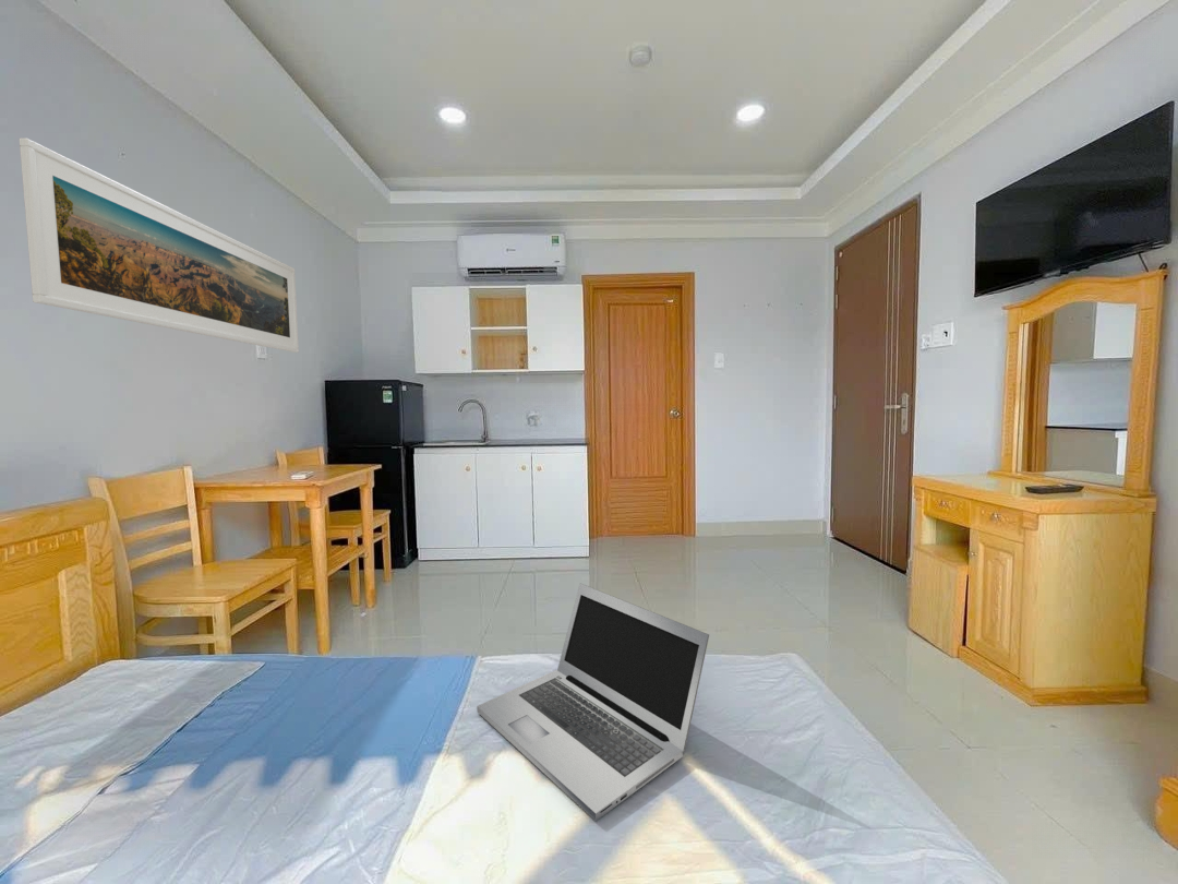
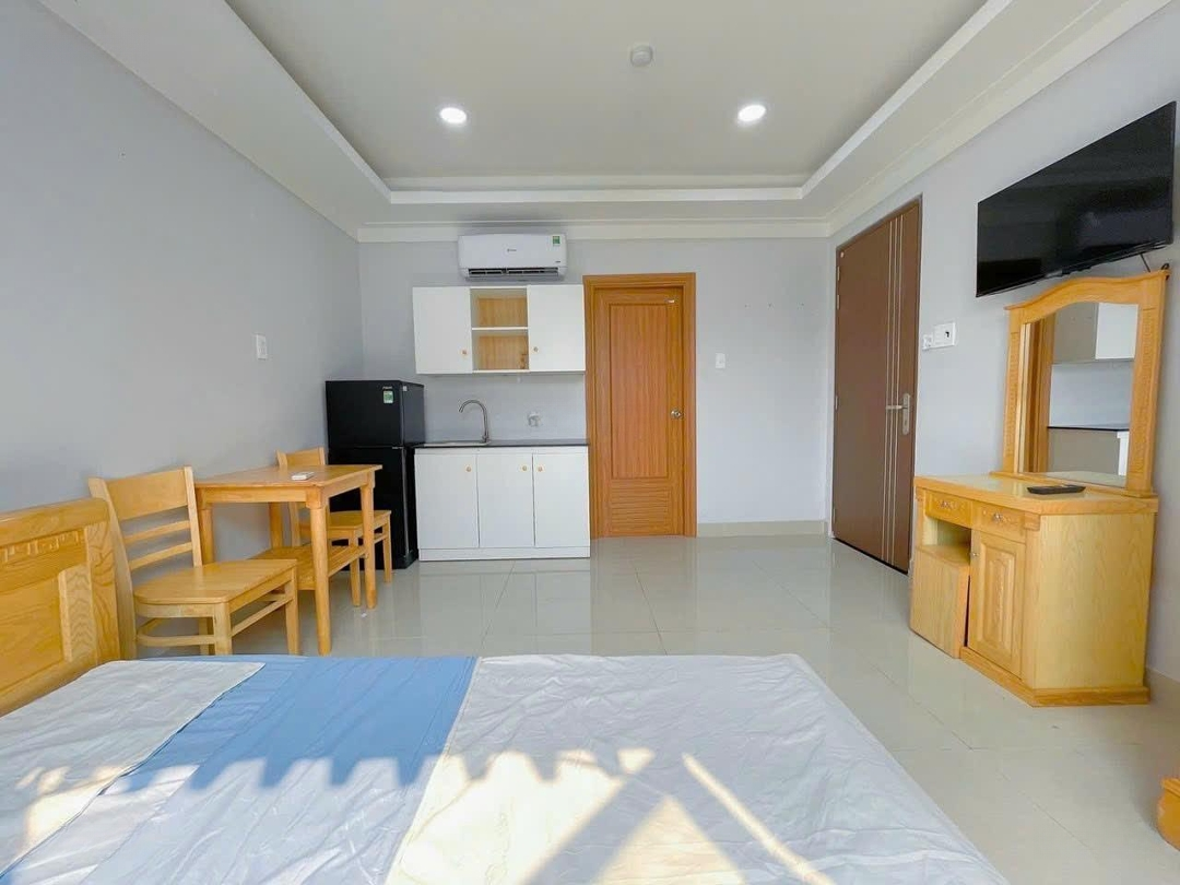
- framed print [19,136,300,354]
- laptop [476,583,710,822]
